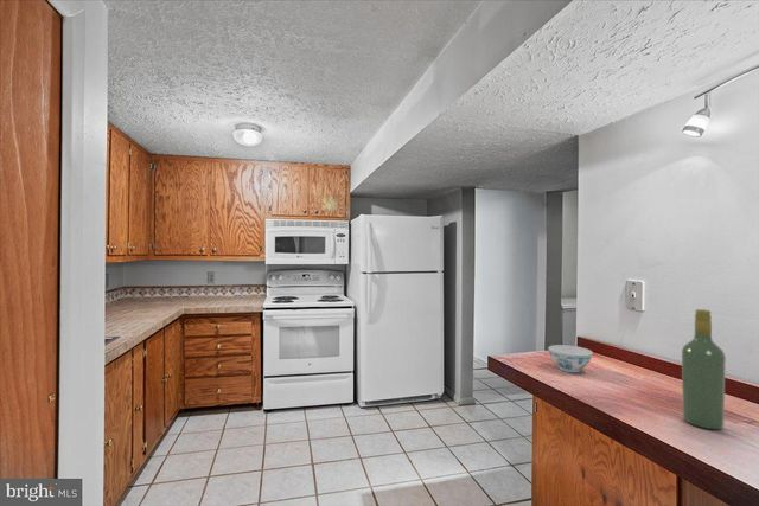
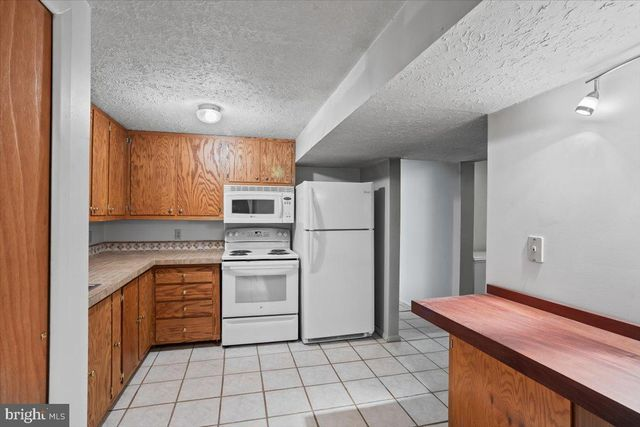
- chinaware [548,344,594,373]
- wine bottle [681,308,727,430]
